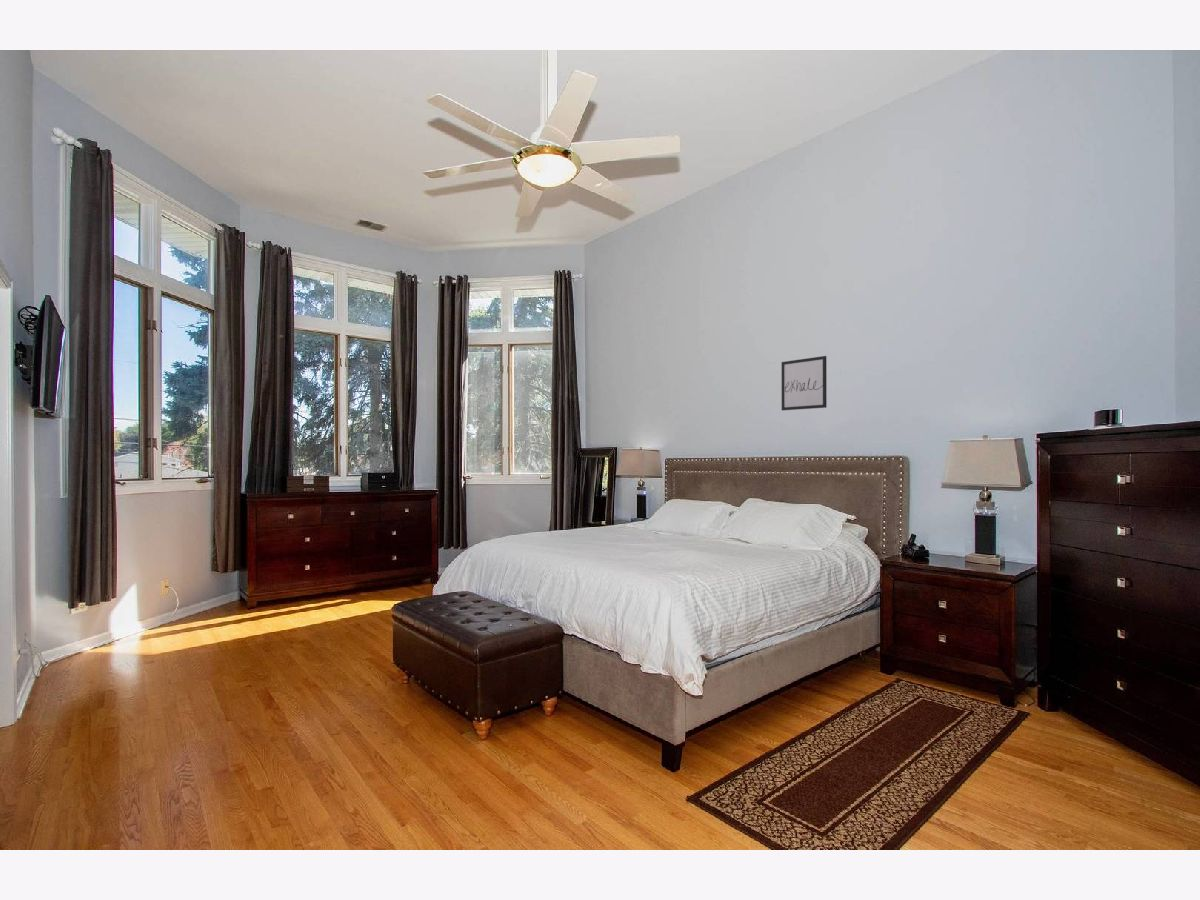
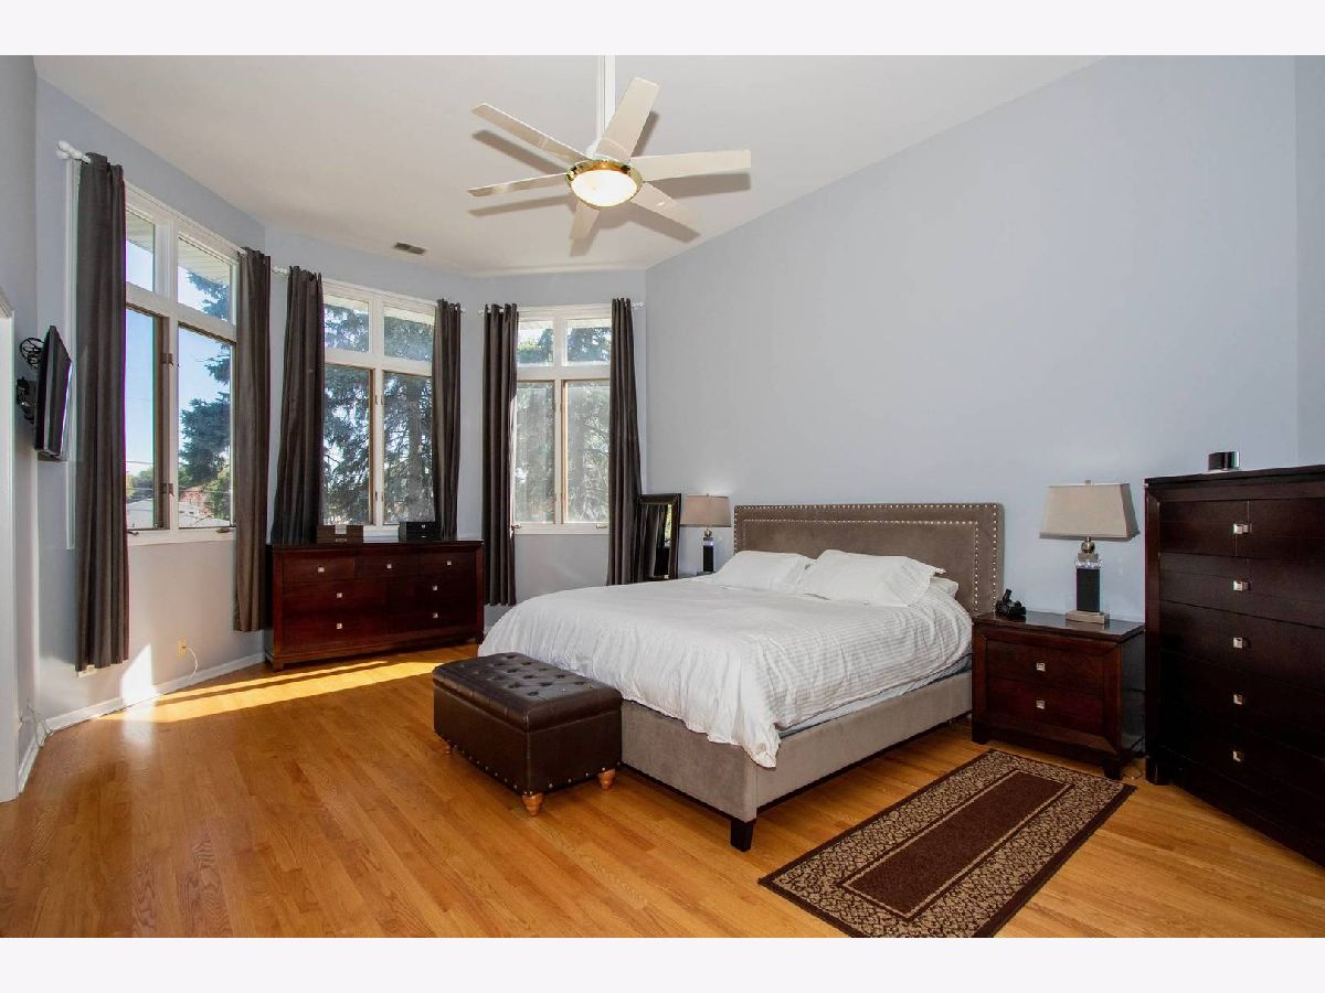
- wall art [781,355,828,411]
